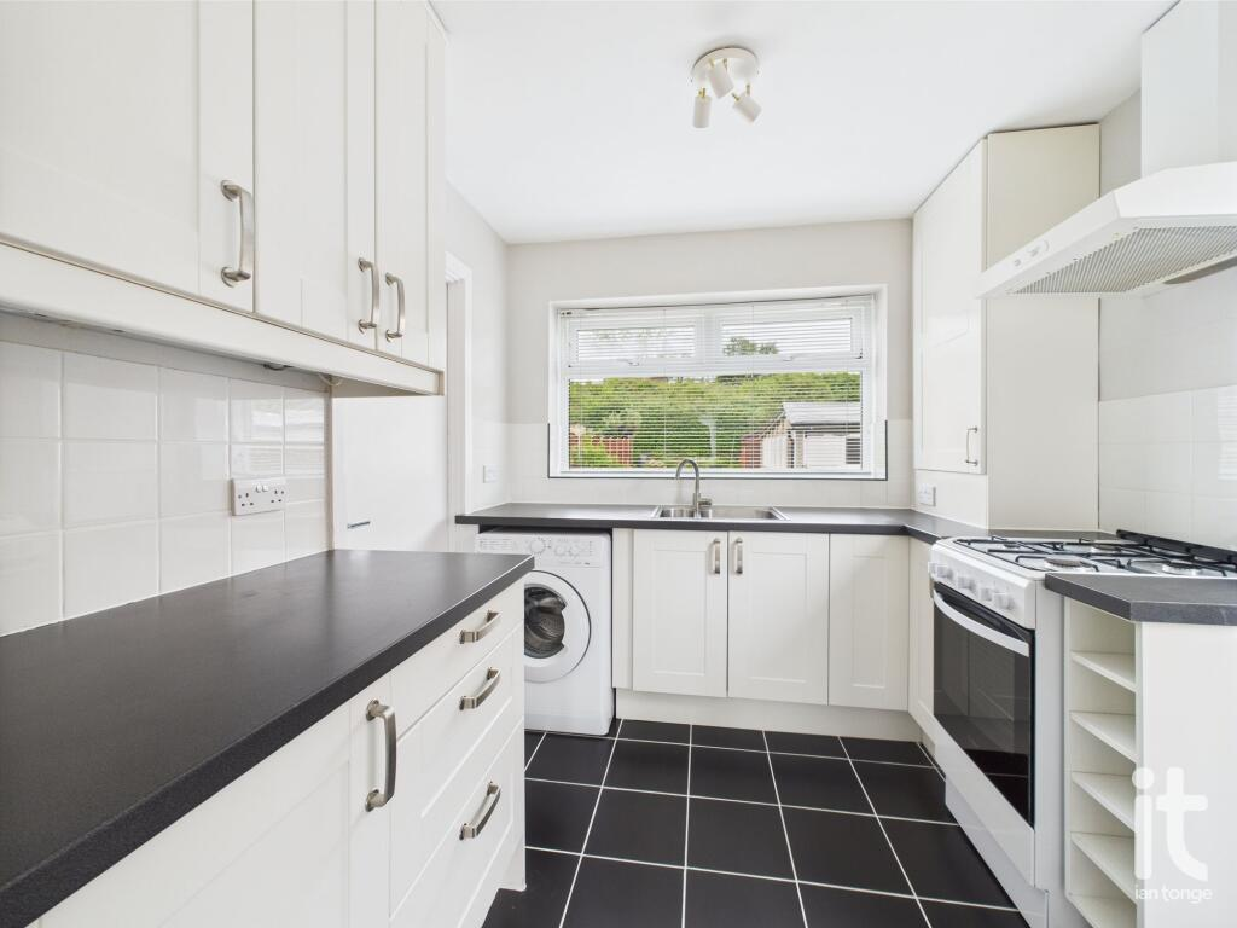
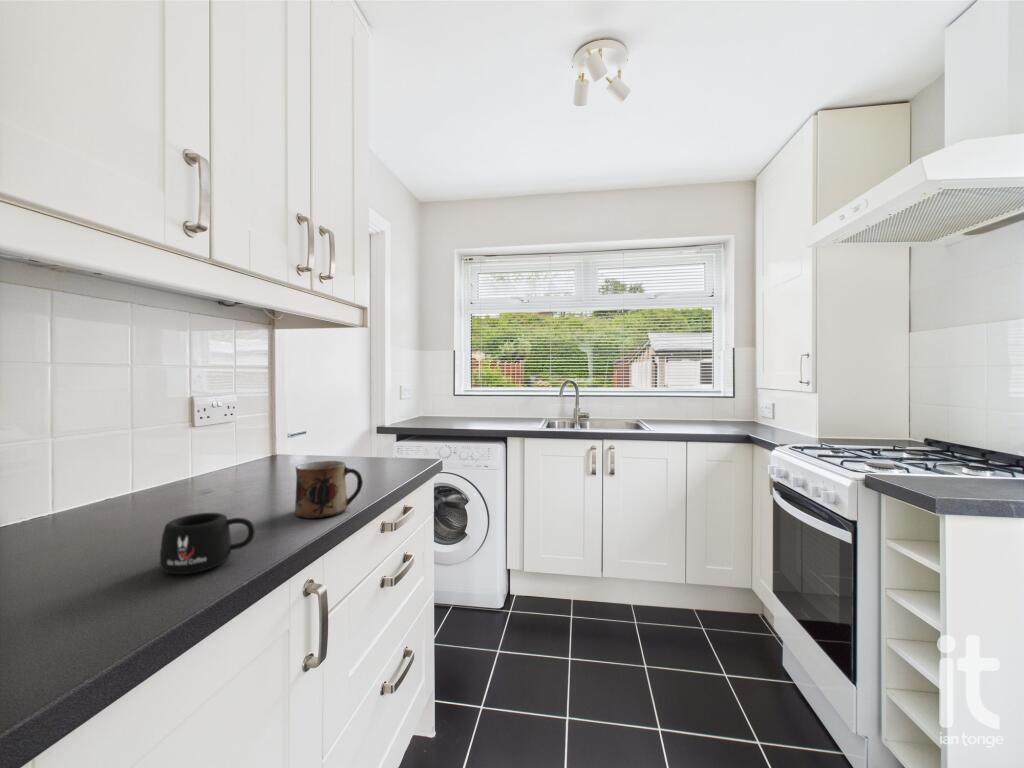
+ mug [159,512,256,575]
+ mug [294,460,364,519]
